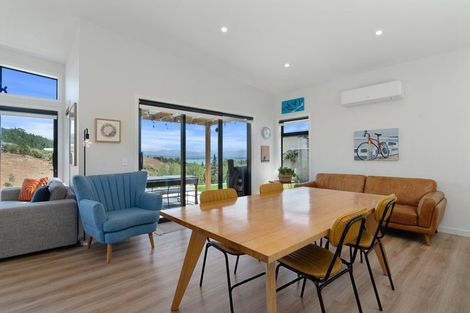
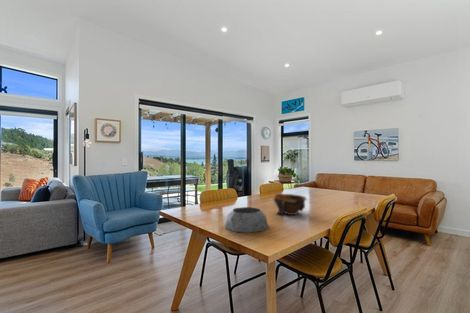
+ bowl [273,193,308,216]
+ plant pot [225,206,269,234]
